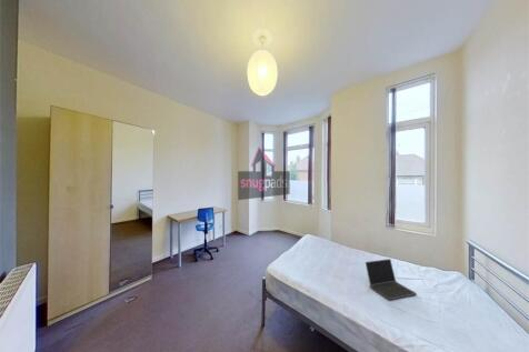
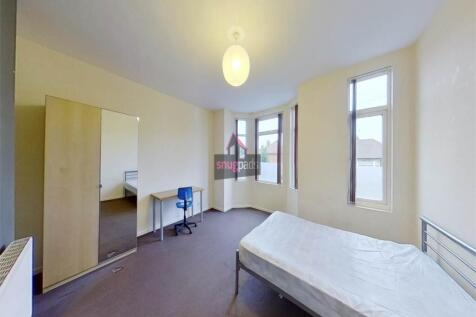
- laptop computer [365,258,418,301]
